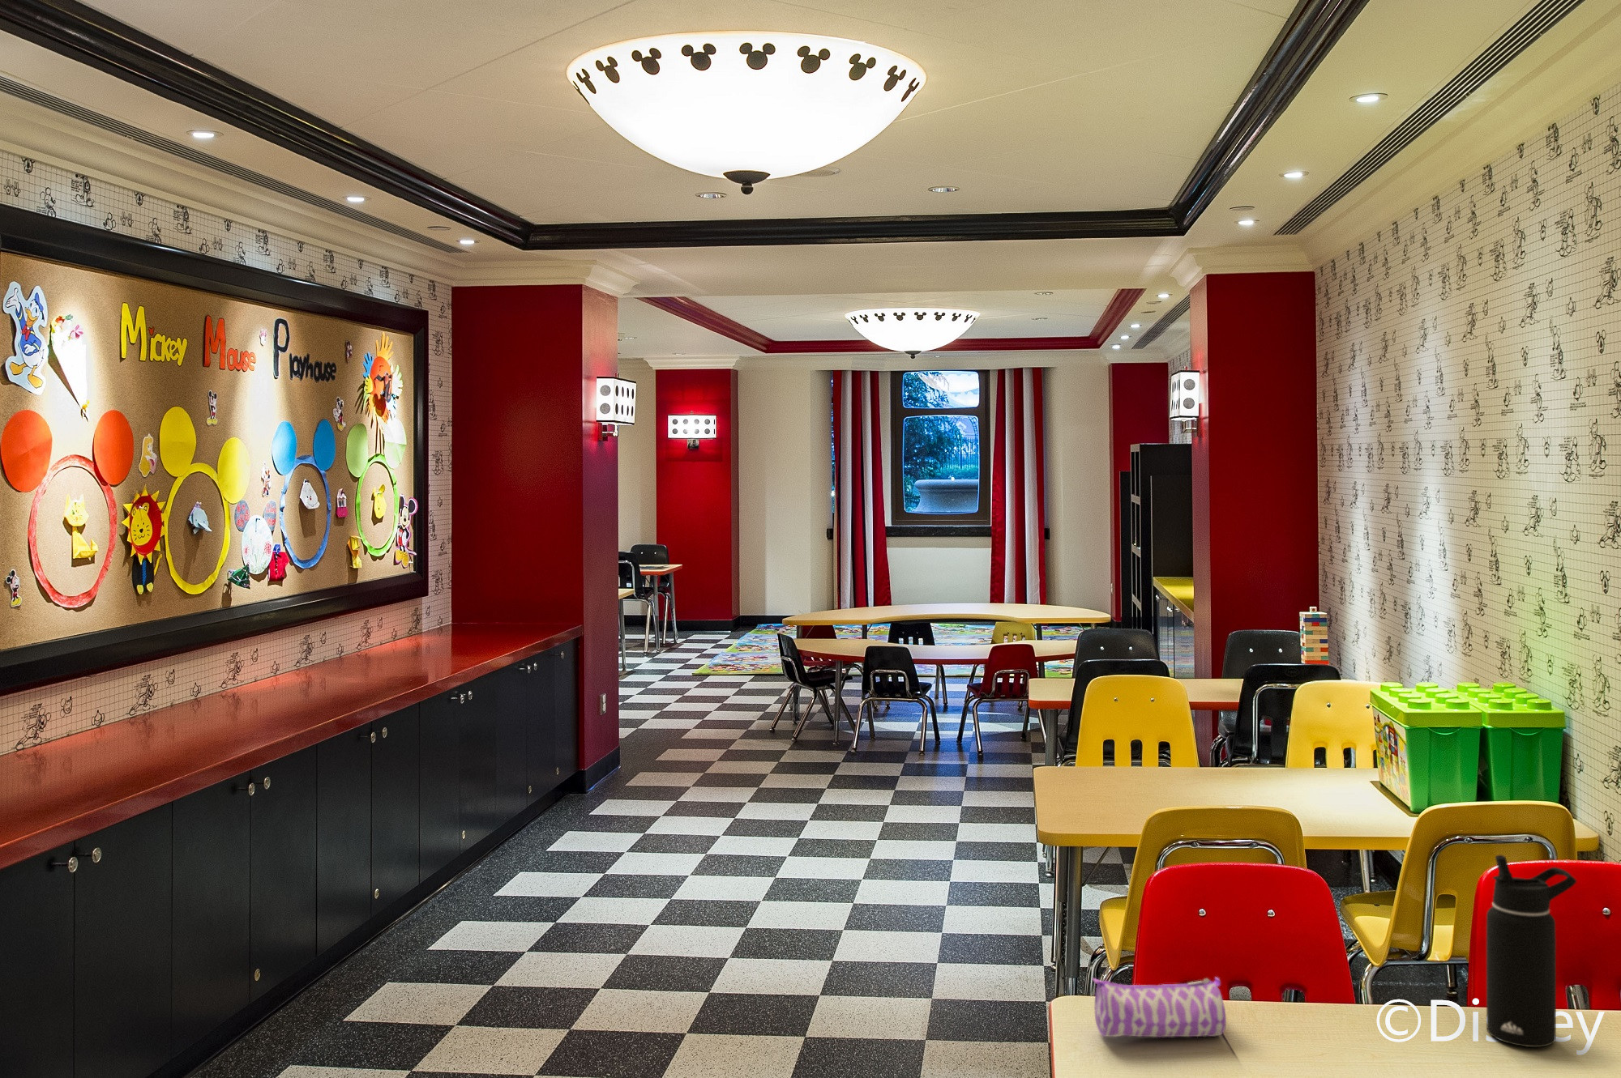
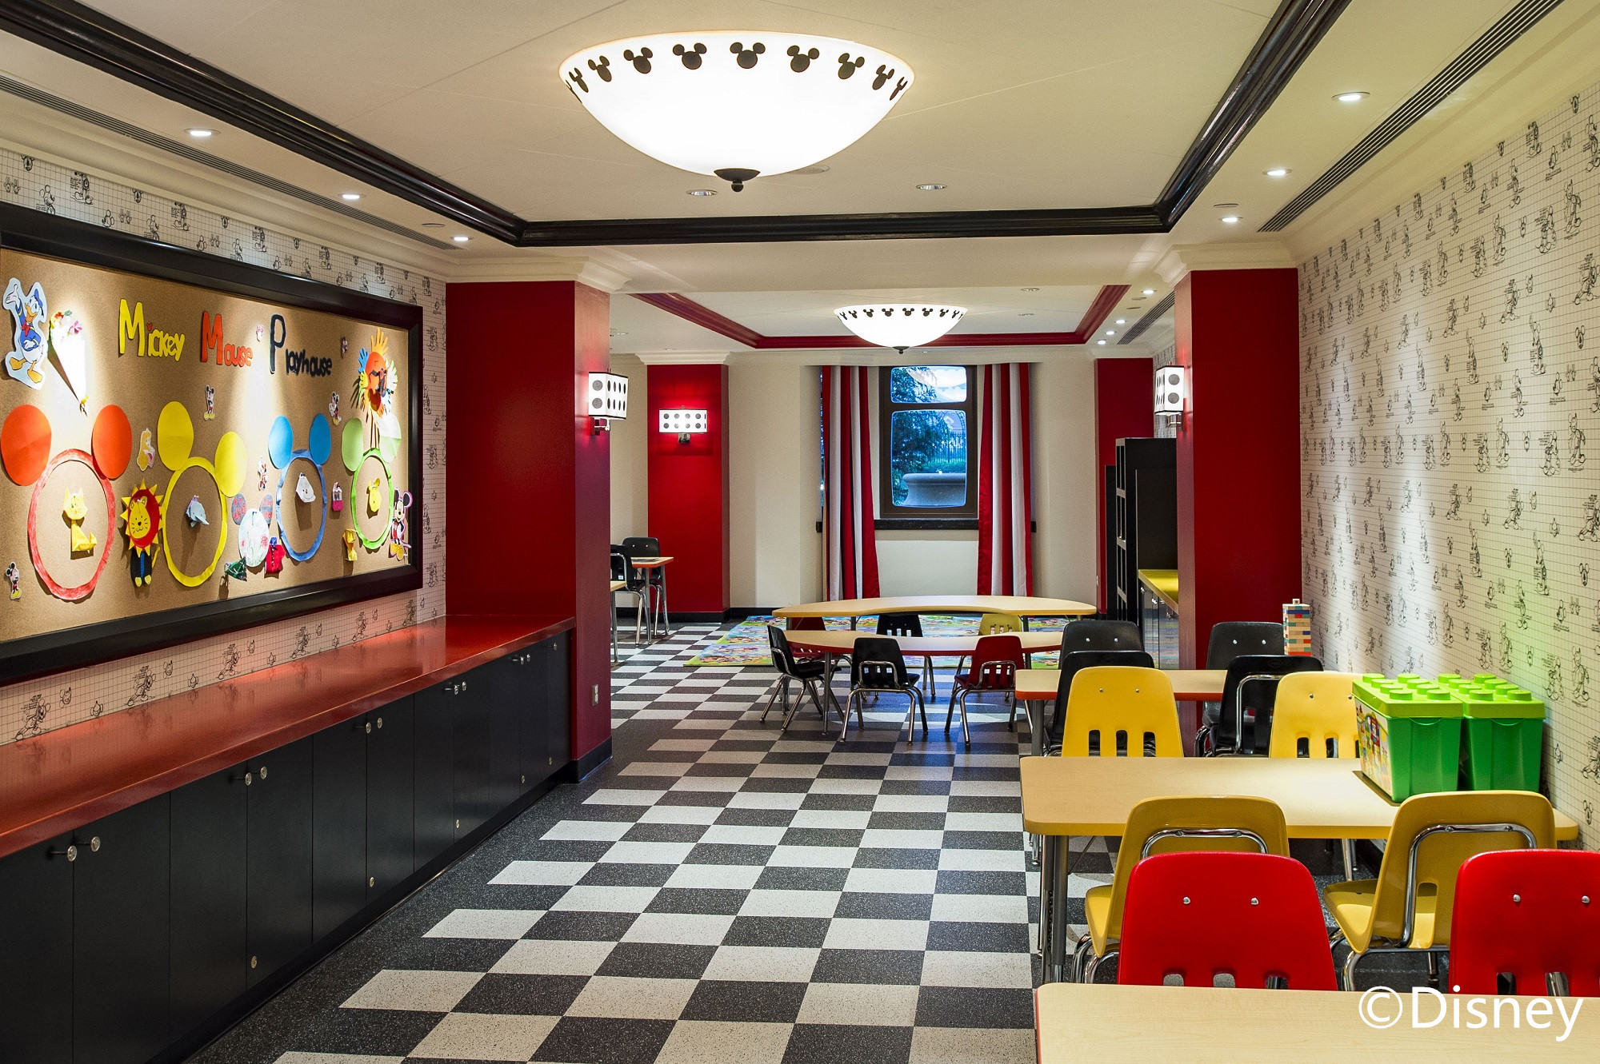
- water bottle [1486,854,1578,1048]
- pencil case [1091,976,1227,1038]
